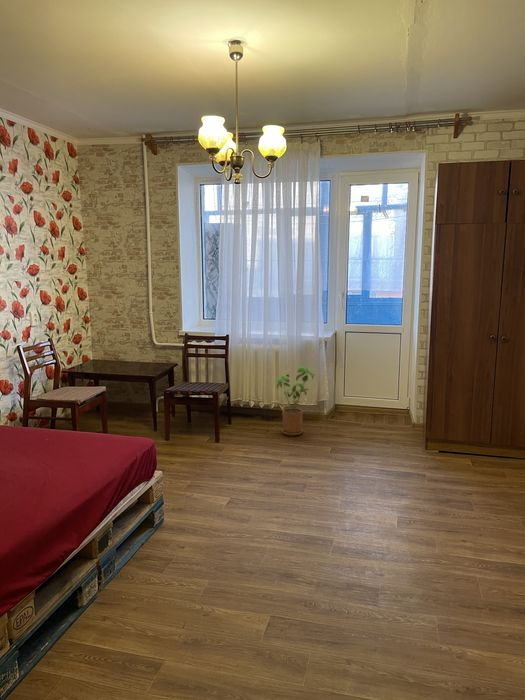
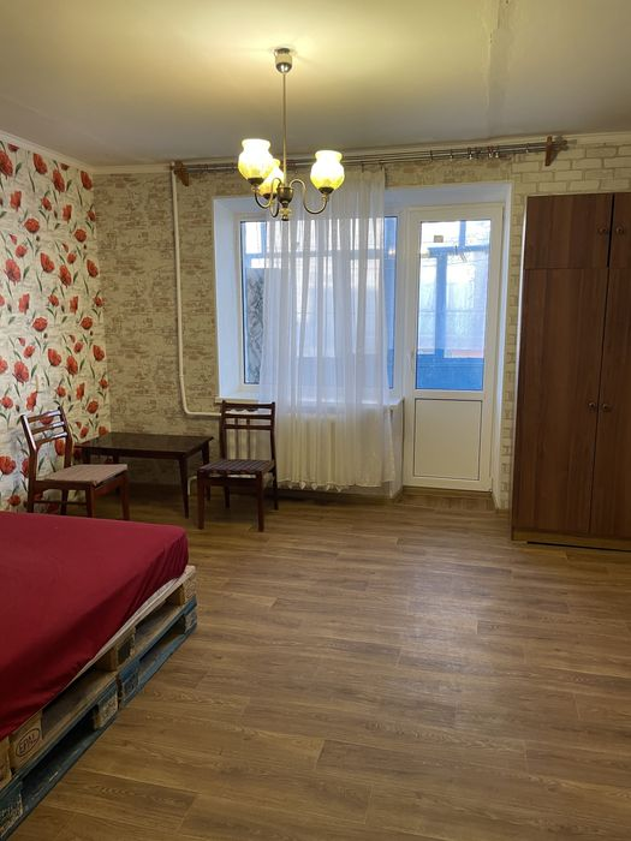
- house plant [276,365,317,437]
